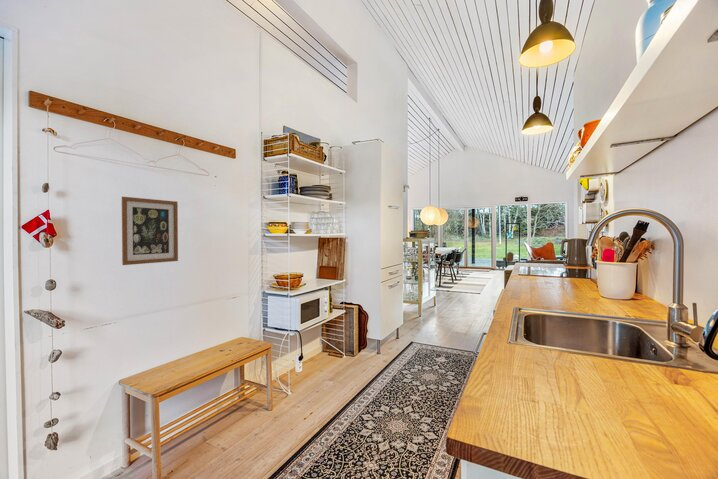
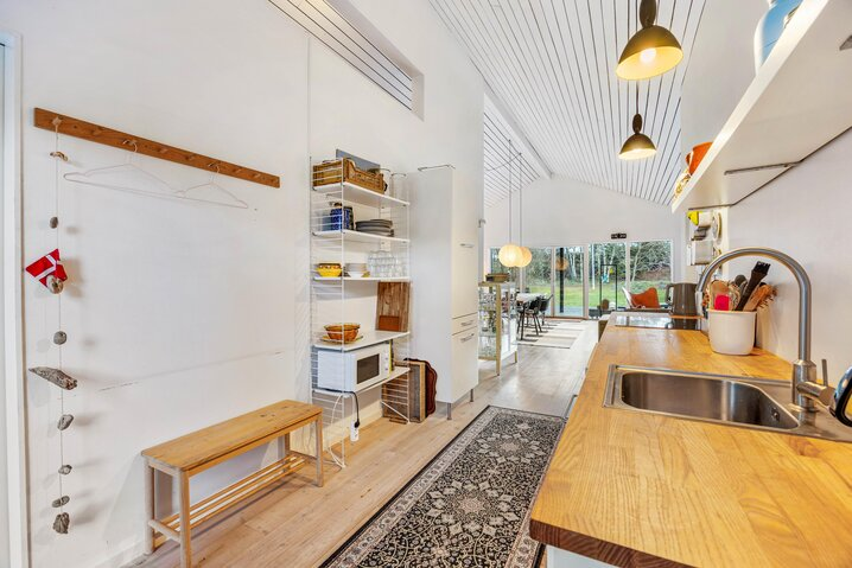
- wall art [121,196,179,266]
